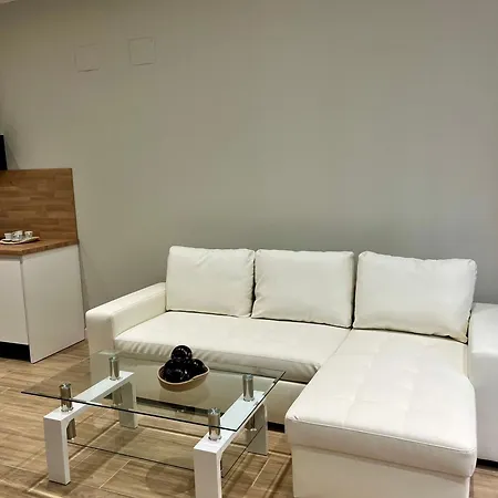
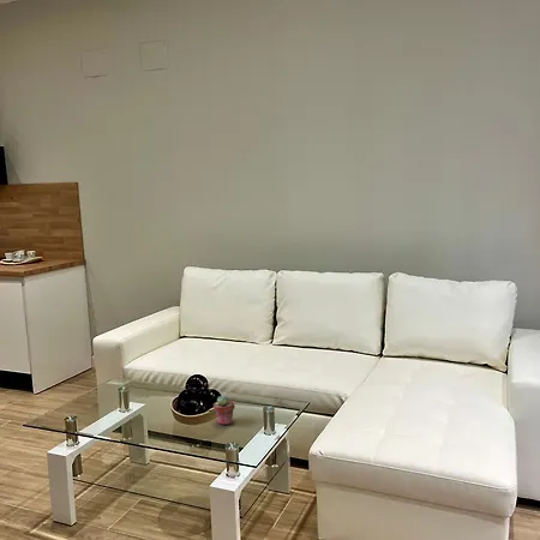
+ potted succulent [212,395,236,426]
